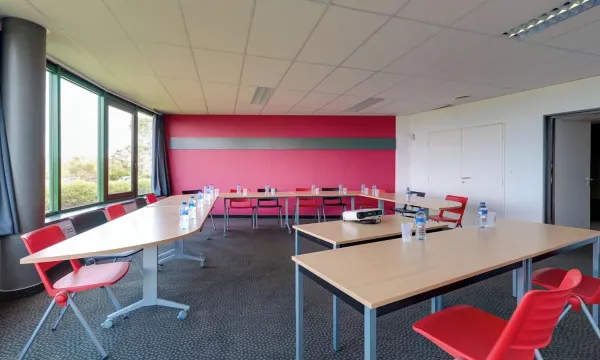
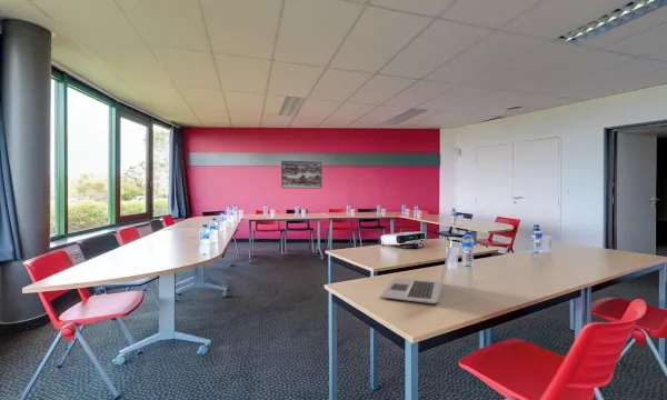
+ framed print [280,160,322,189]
+ laptop [380,238,452,304]
